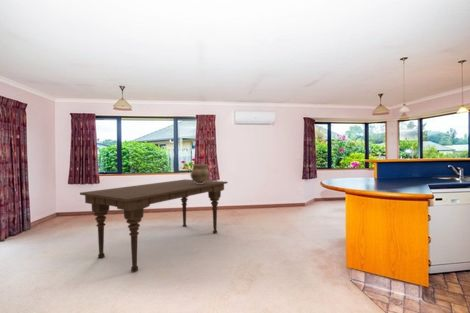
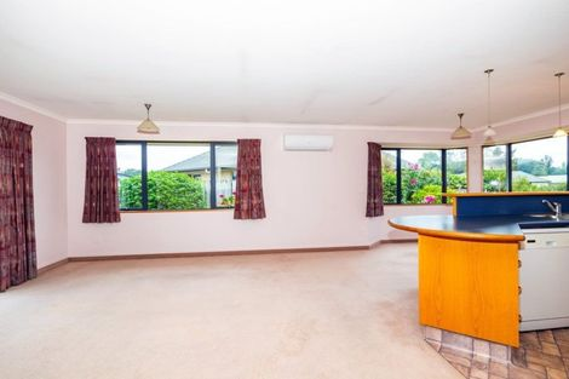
- dining table [79,178,229,273]
- ceramic pot [189,163,211,184]
